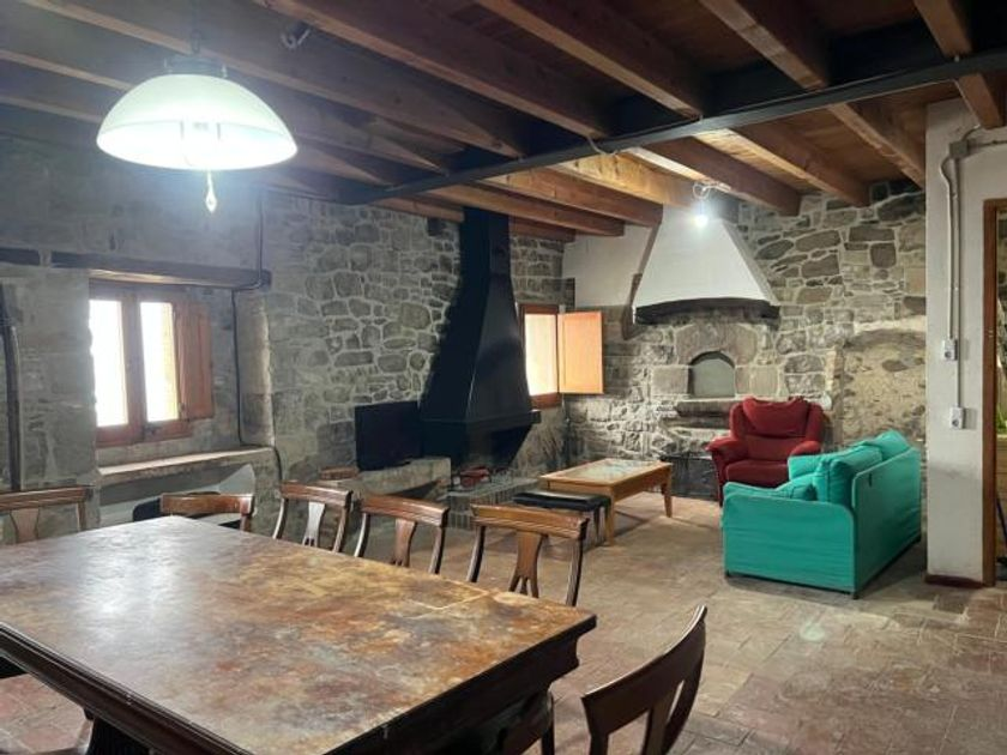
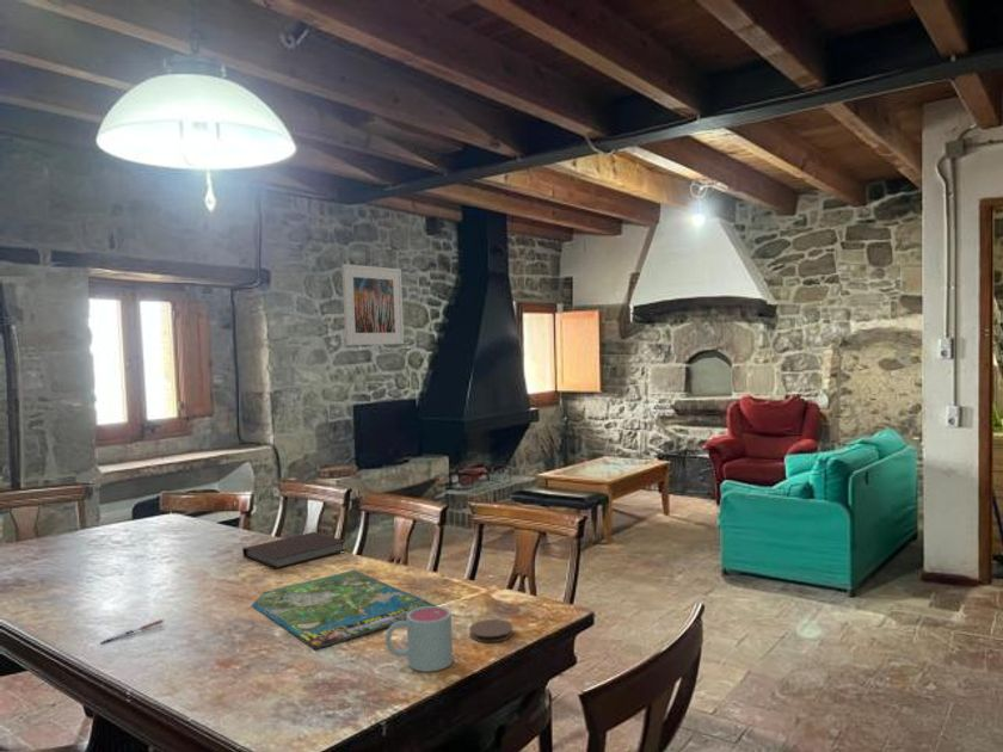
+ pen [99,618,165,645]
+ notebook [241,531,347,571]
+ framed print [340,263,405,346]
+ coaster [468,618,515,643]
+ board game [250,569,438,651]
+ mug [384,605,454,672]
